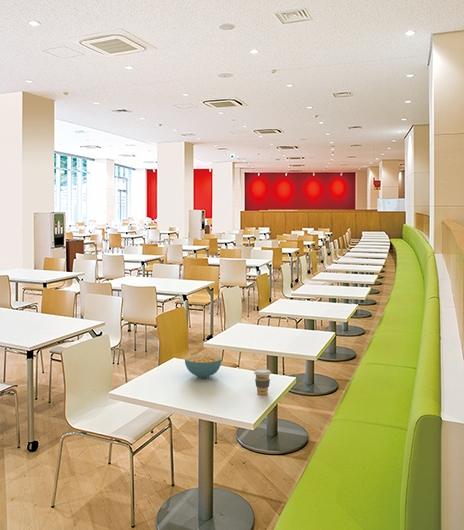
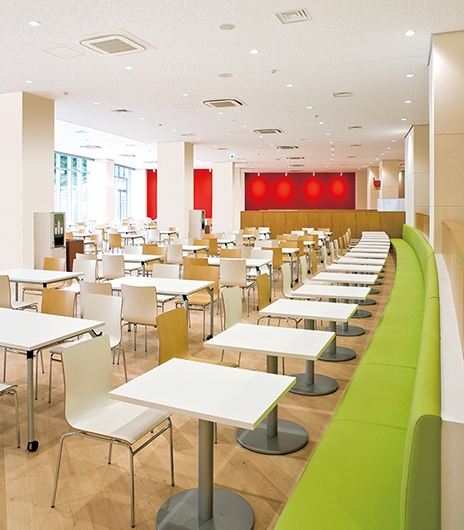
- cereal bowl [184,354,223,379]
- coffee cup [253,368,272,396]
